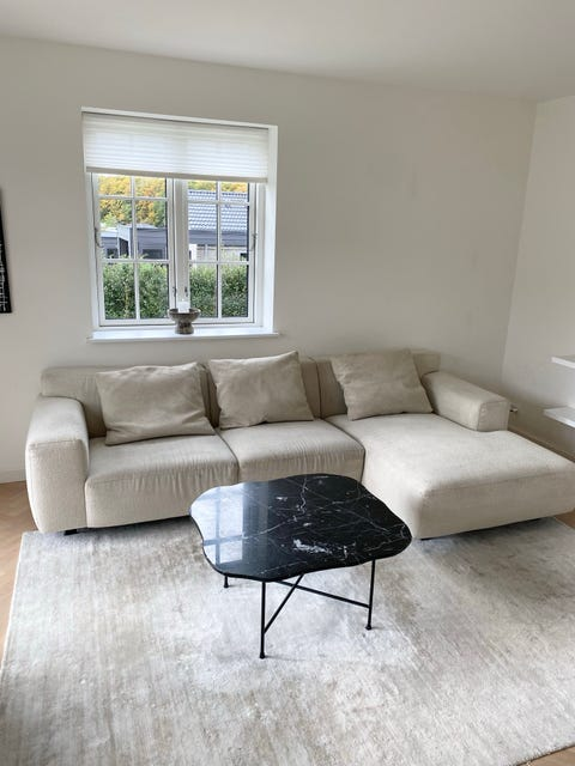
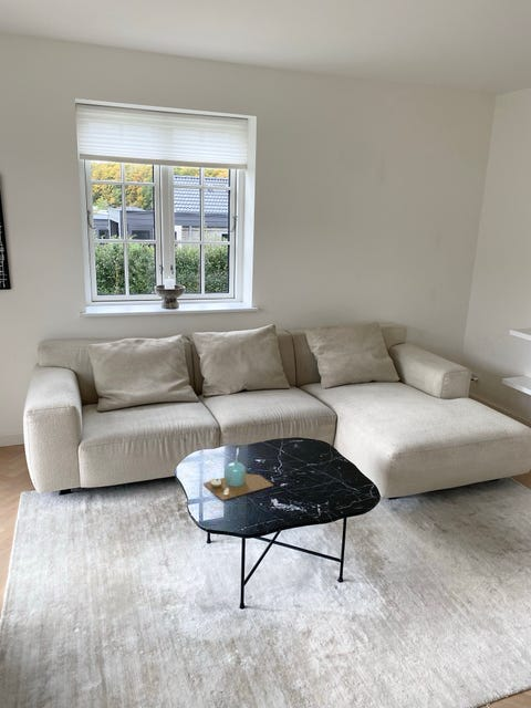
+ candle [202,448,274,501]
